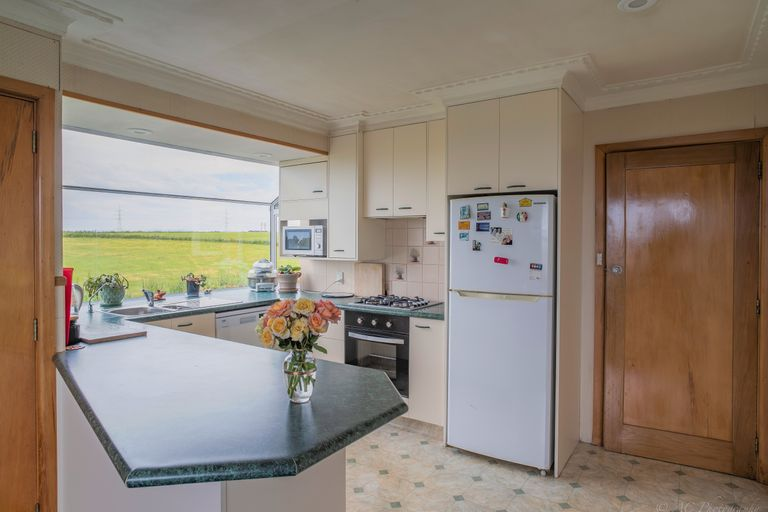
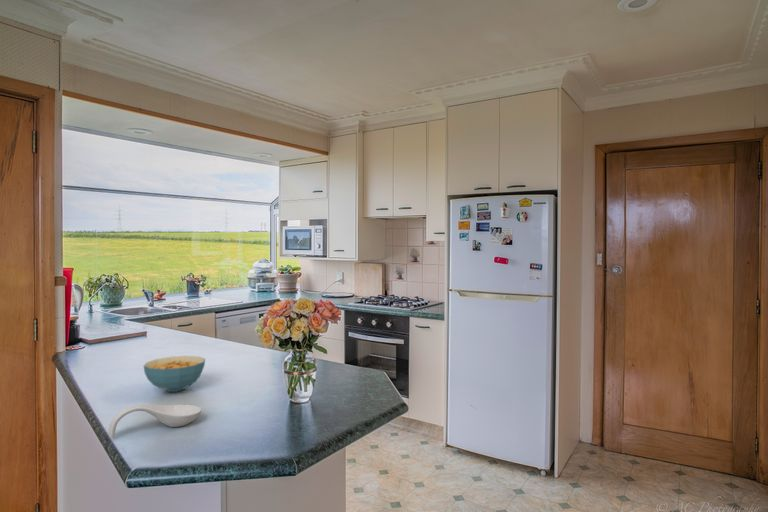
+ spoon rest [108,403,203,439]
+ cereal bowl [143,355,206,393]
